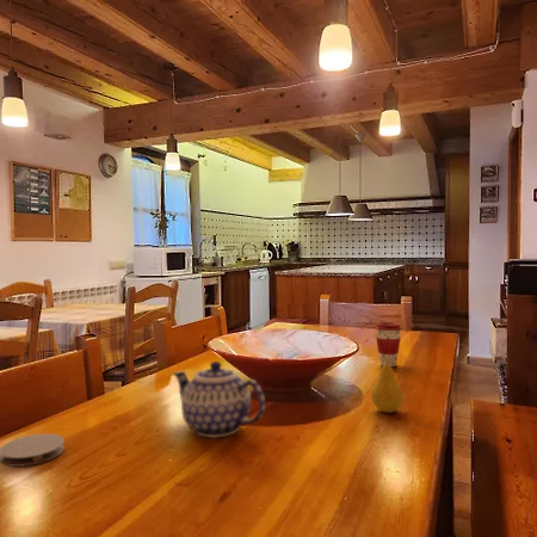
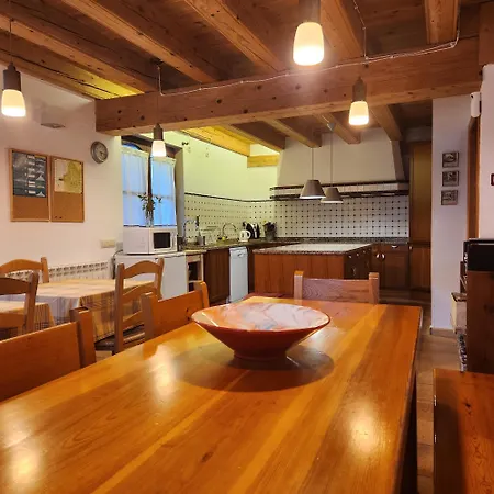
- fruit [370,356,405,414]
- coffee cup [374,321,403,368]
- teapot [172,360,266,439]
- coaster [0,433,66,468]
